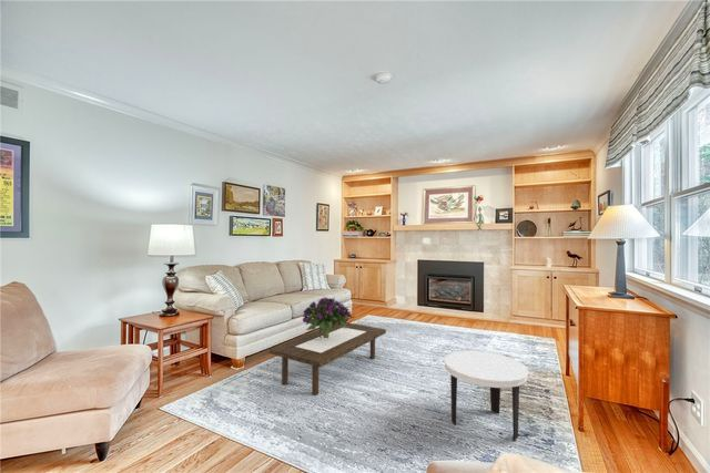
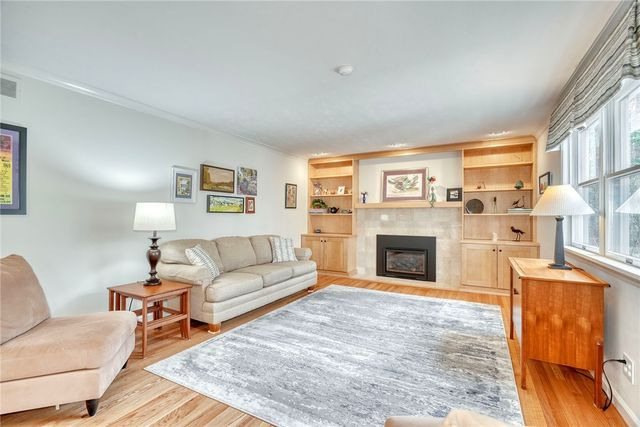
- coffee table [268,322,387,397]
- side table [443,350,530,442]
- bouquet [302,296,353,338]
